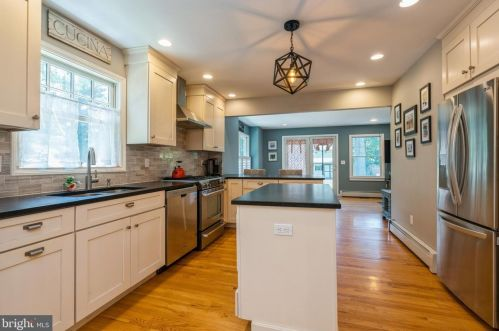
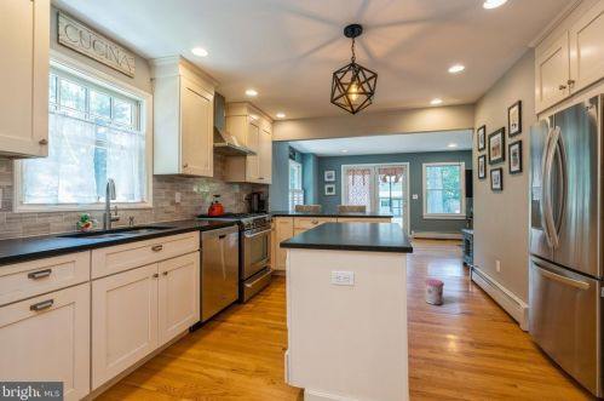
+ trash can [424,277,445,307]
